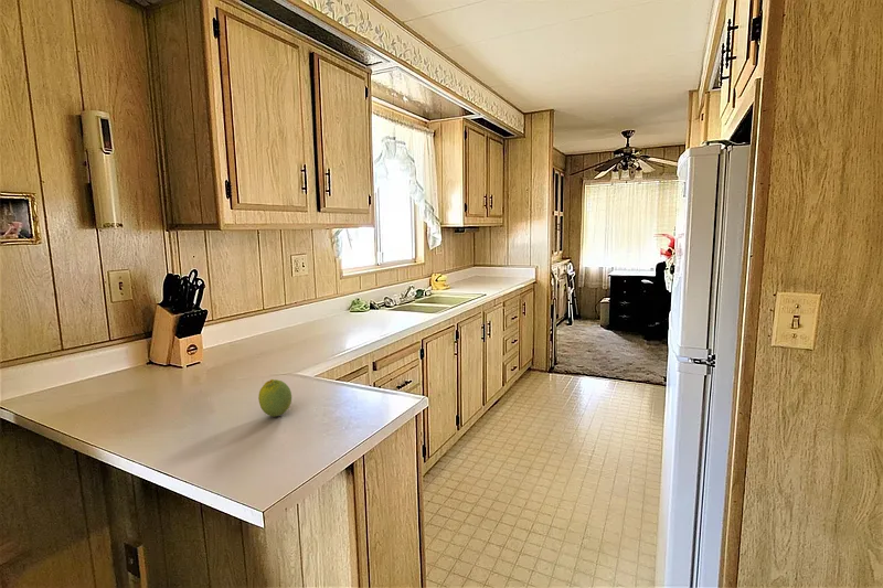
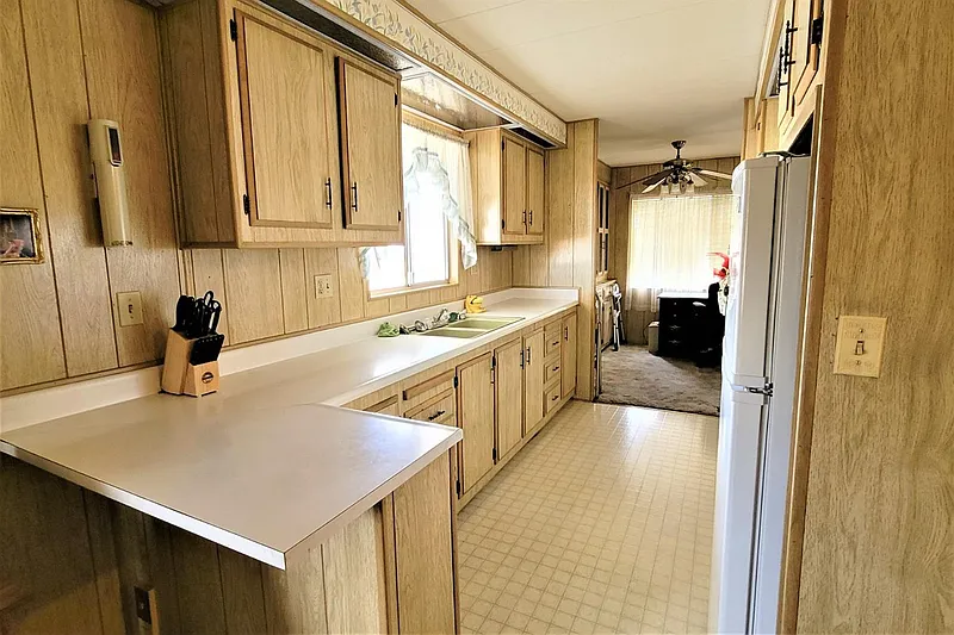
- fruit [257,378,292,418]
